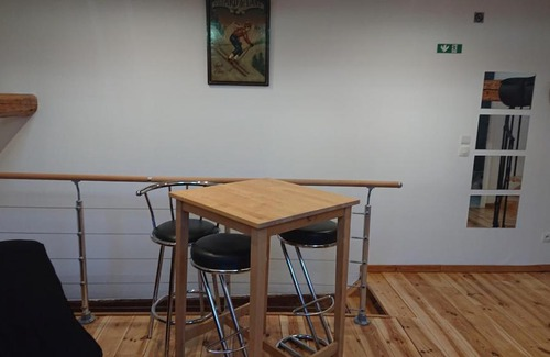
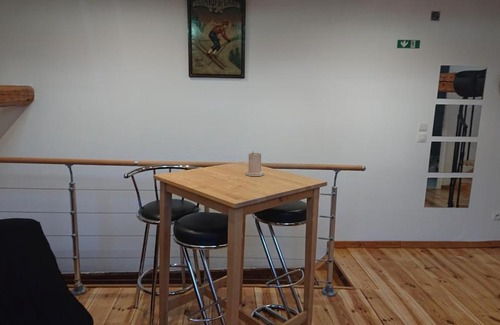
+ candle [244,151,265,177]
